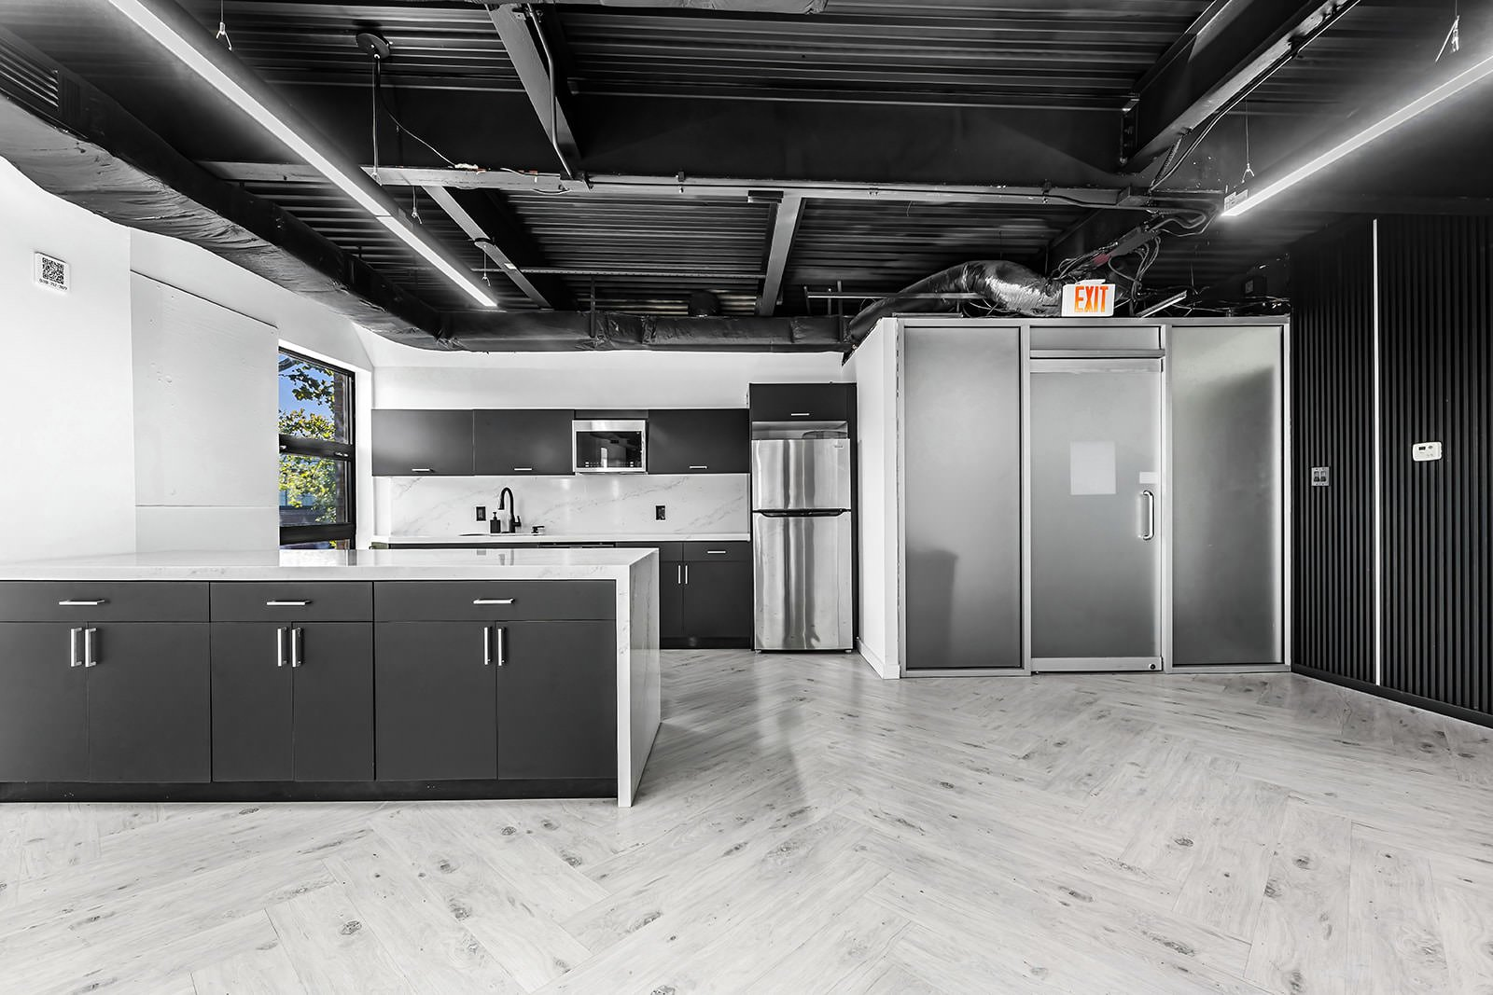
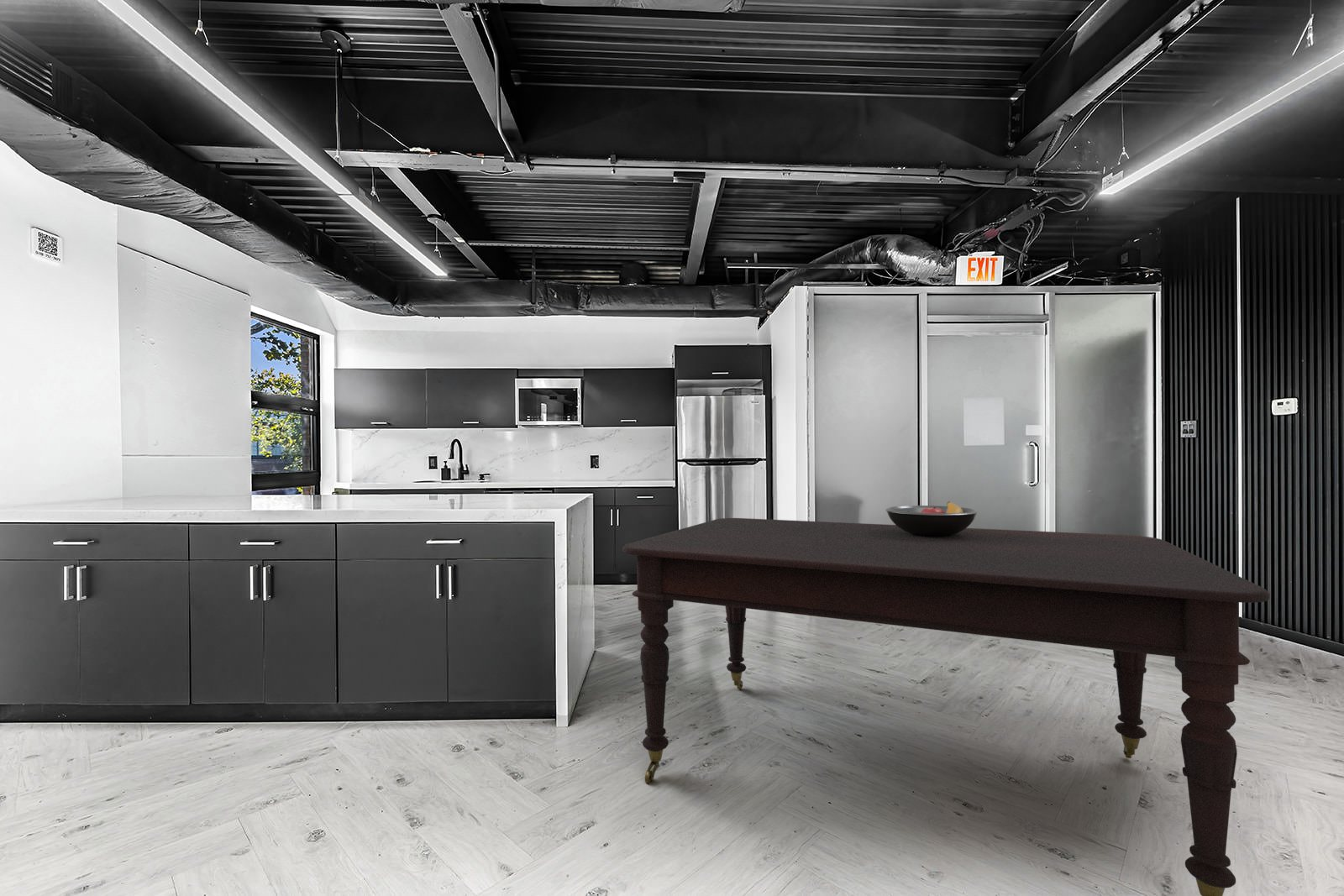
+ fruit bowl [885,500,979,537]
+ dining table [622,517,1271,896]
